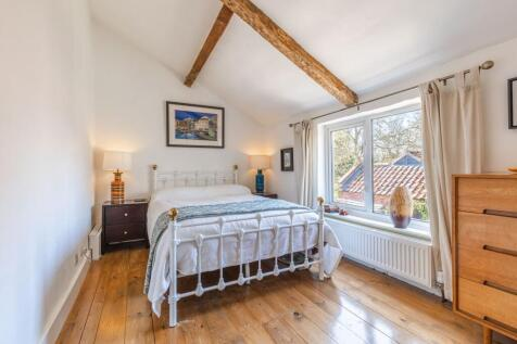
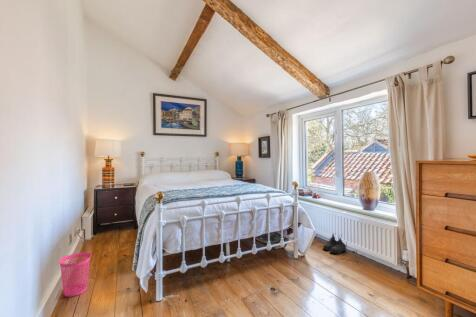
+ boots [322,233,347,255]
+ waste basket [57,252,93,298]
